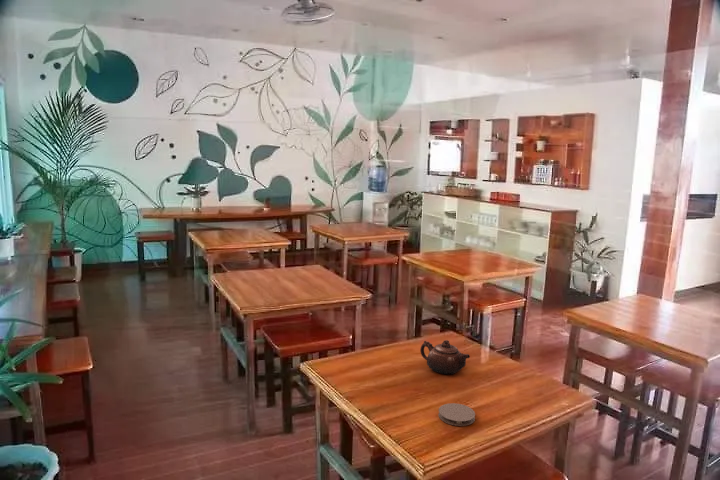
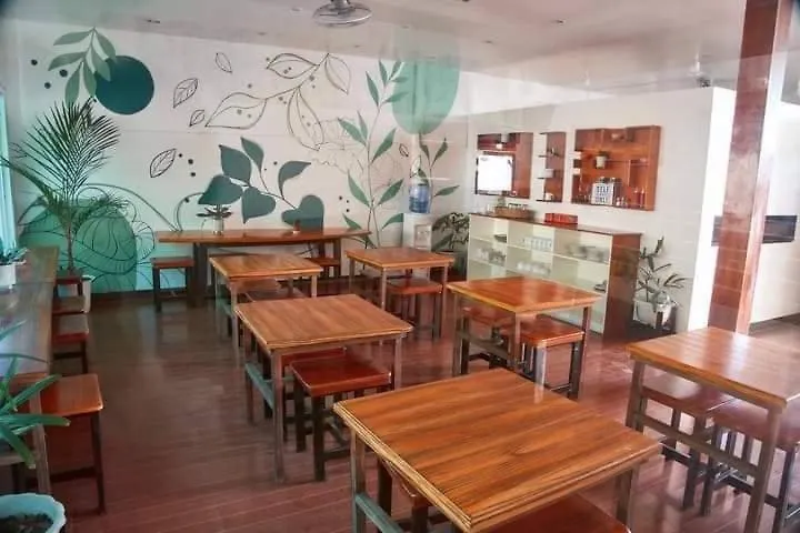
- coaster [437,402,476,427]
- teapot [419,339,471,375]
